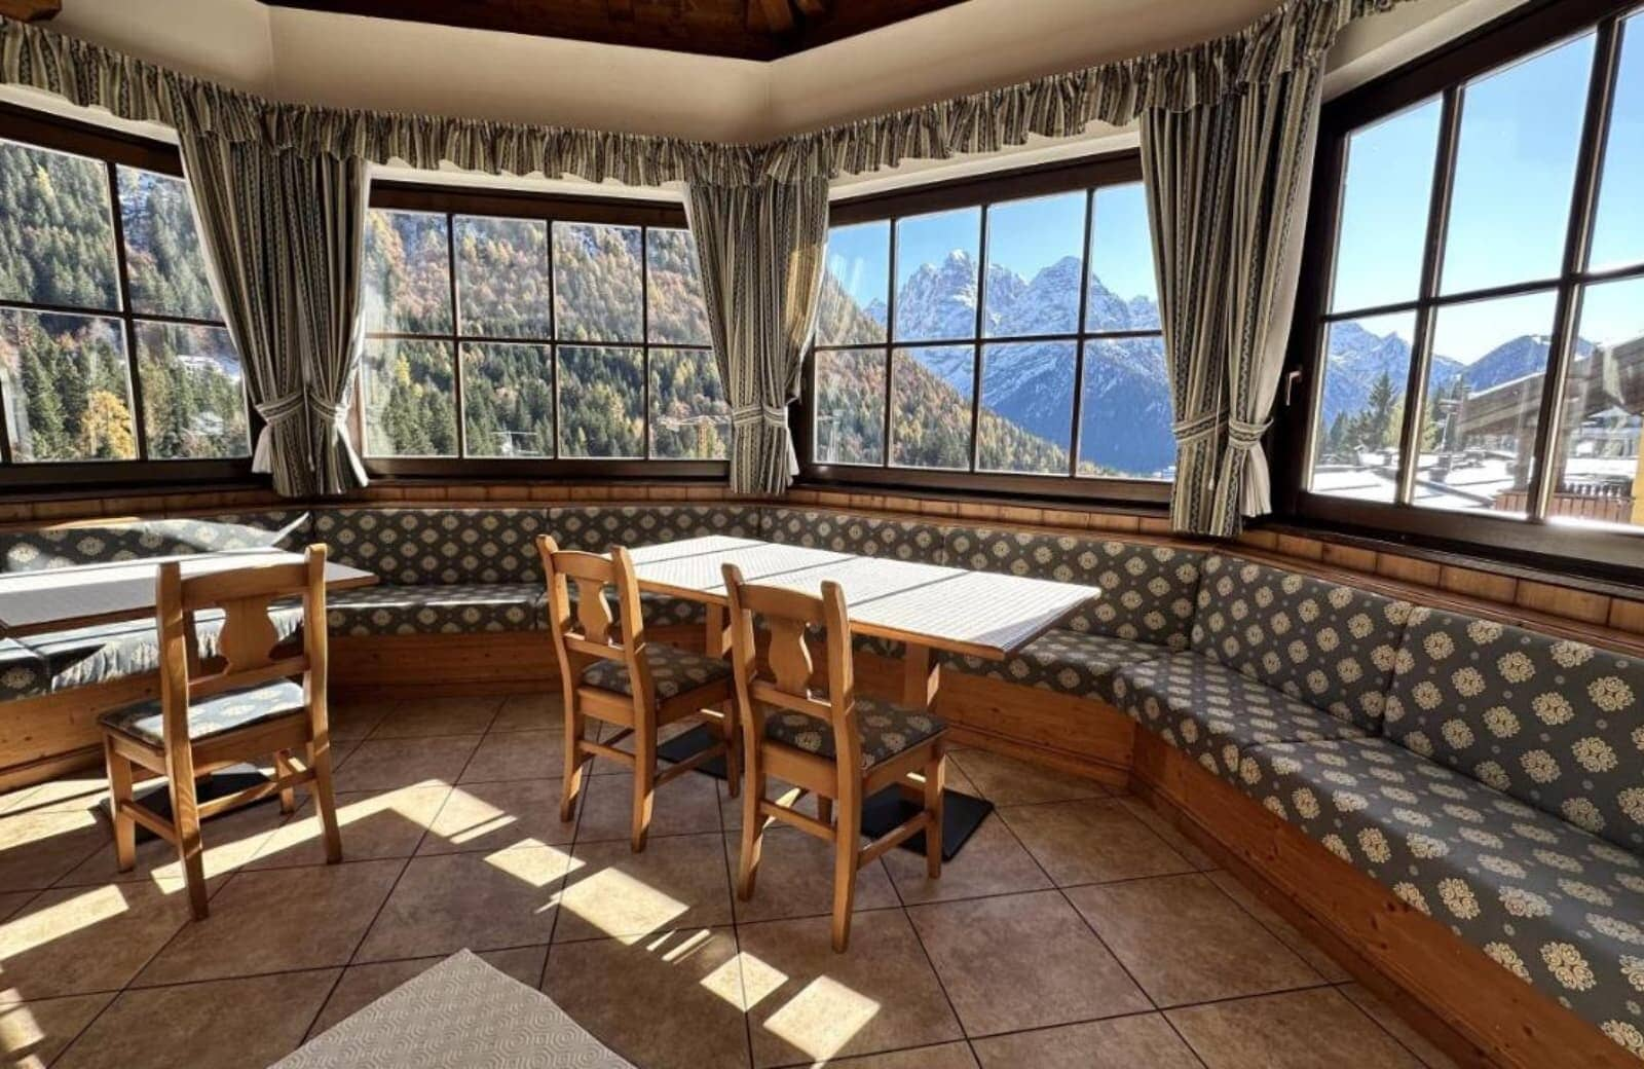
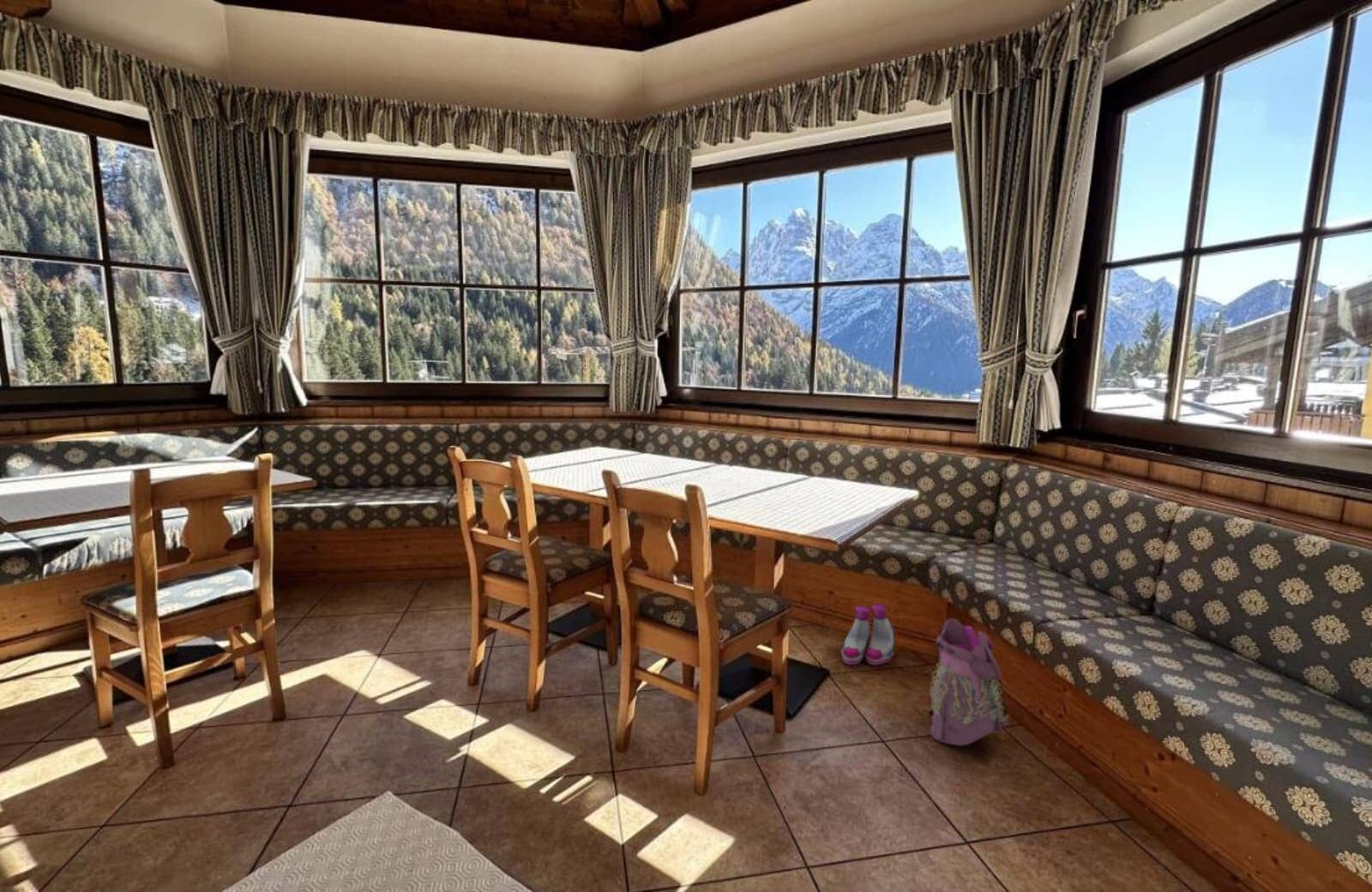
+ backpack [925,618,1011,746]
+ boots [840,603,896,666]
